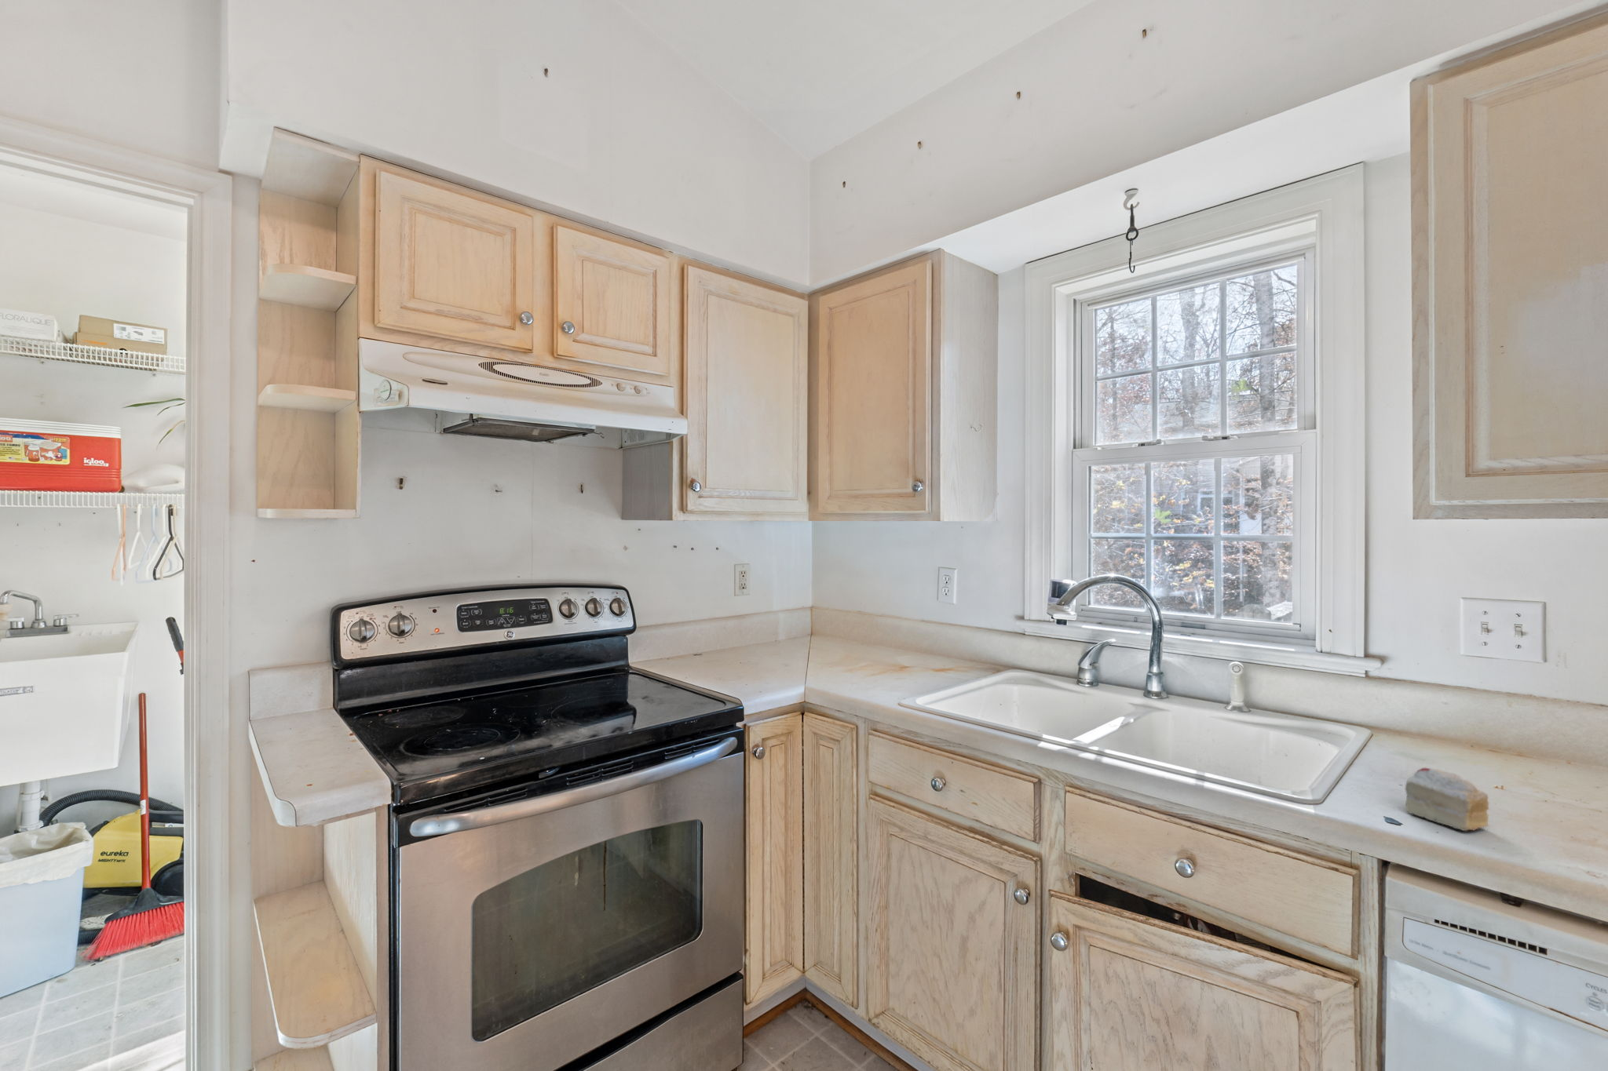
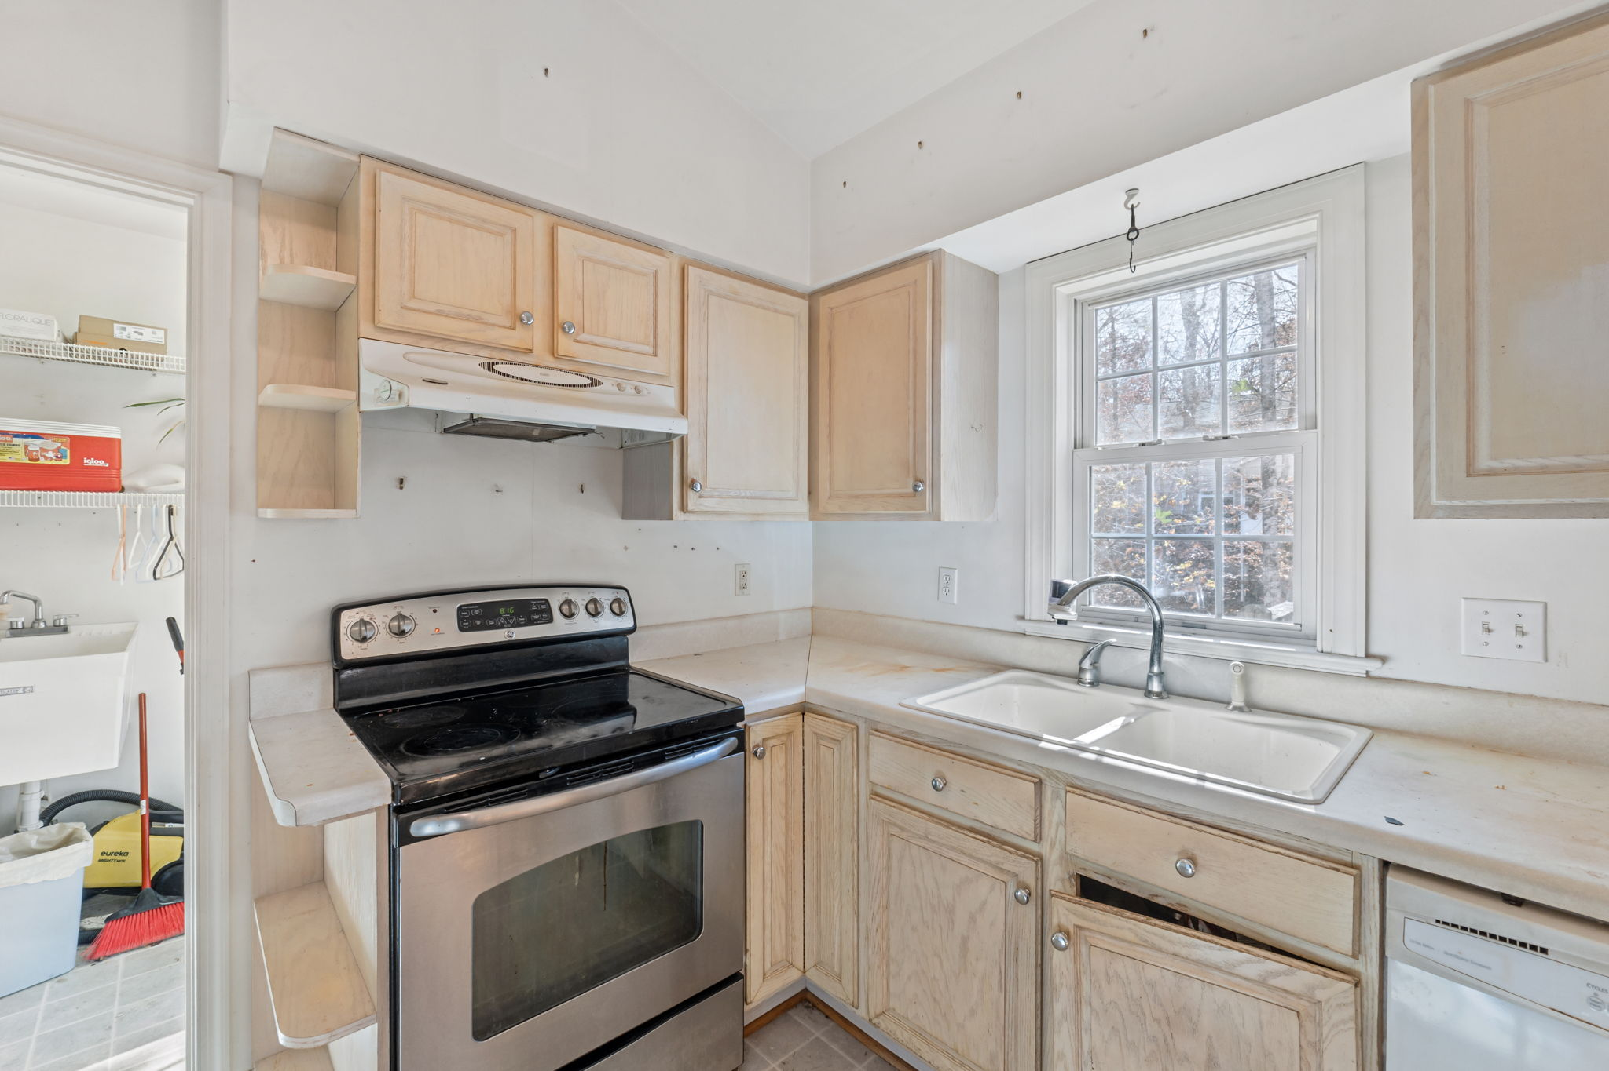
- cake slice [1405,767,1490,832]
